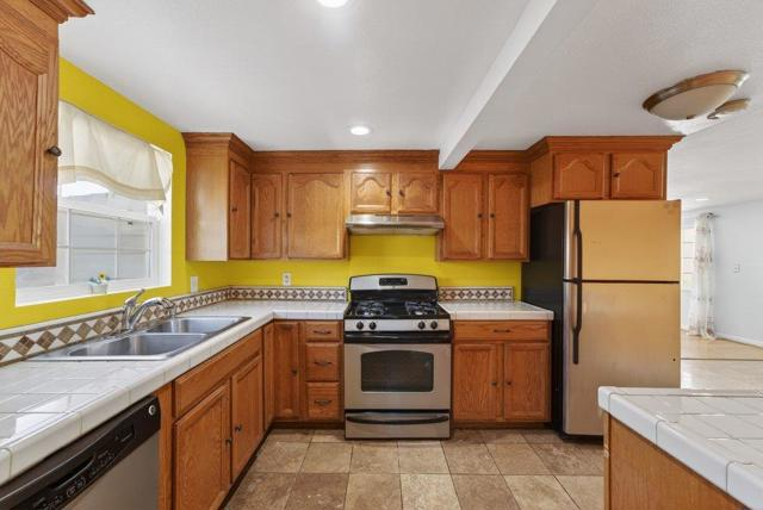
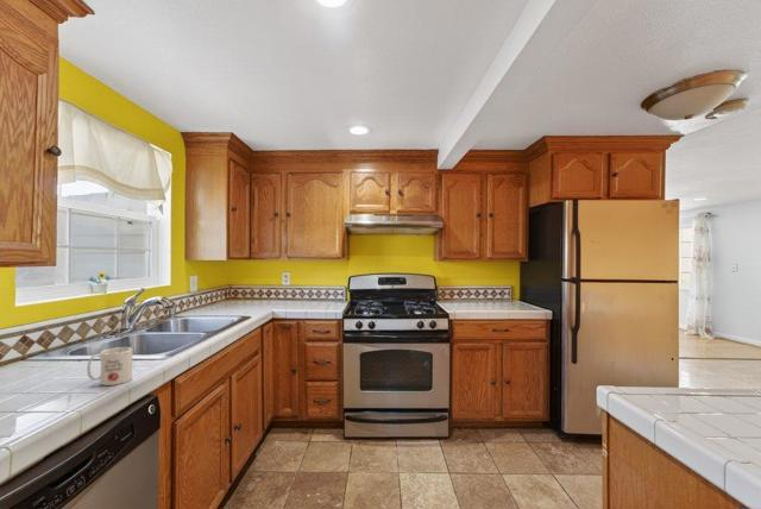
+ mug [86,346,134,387]
